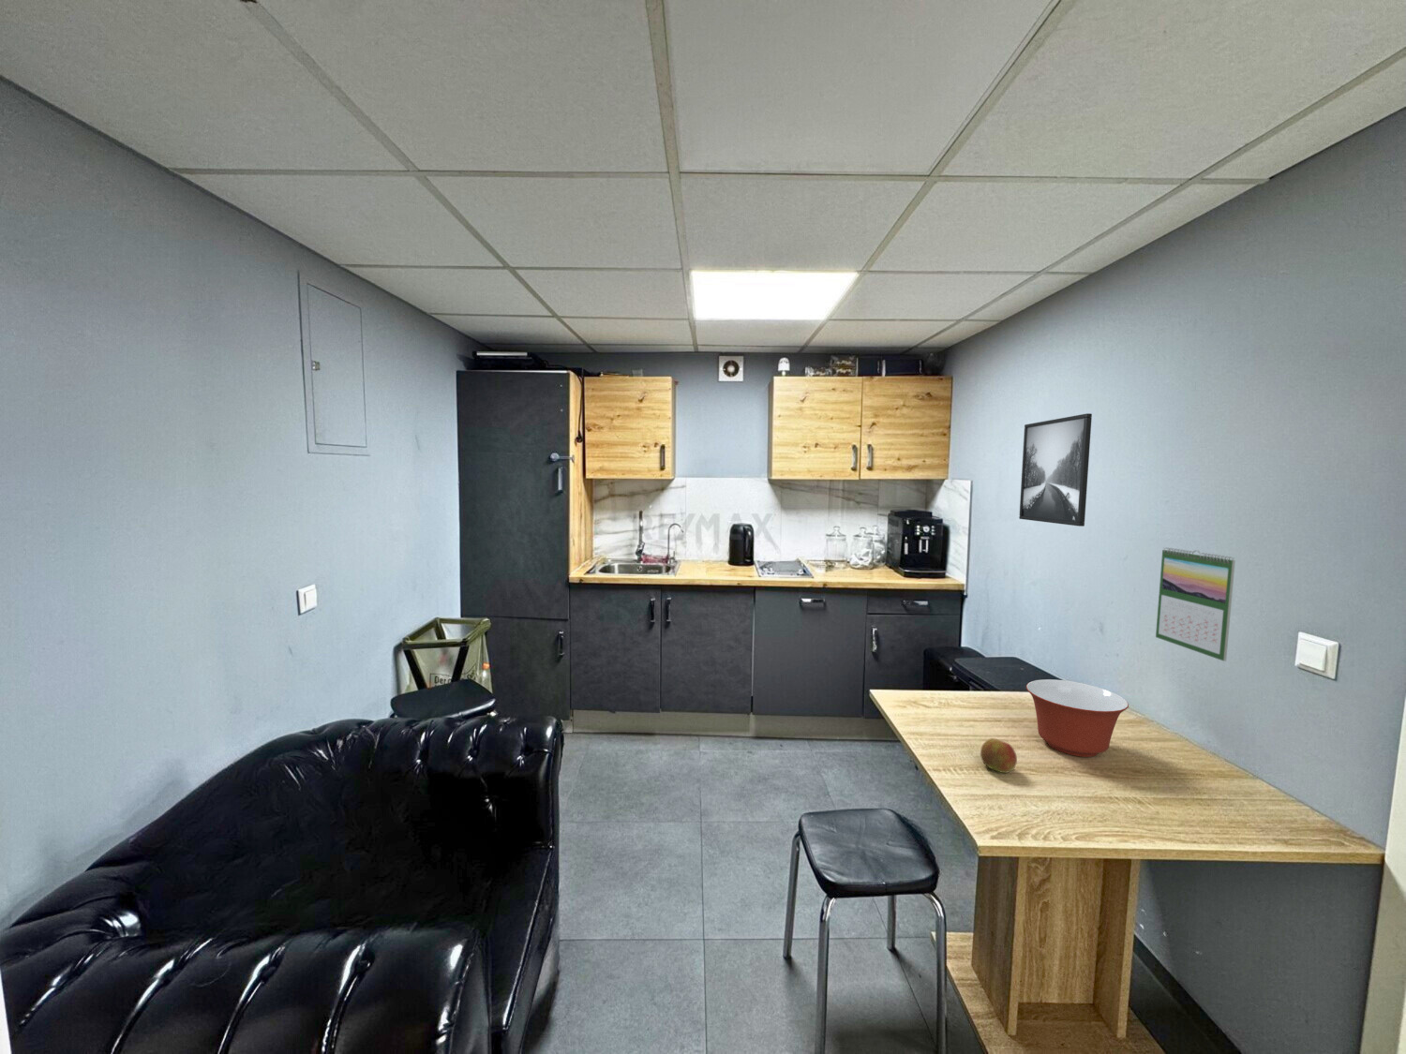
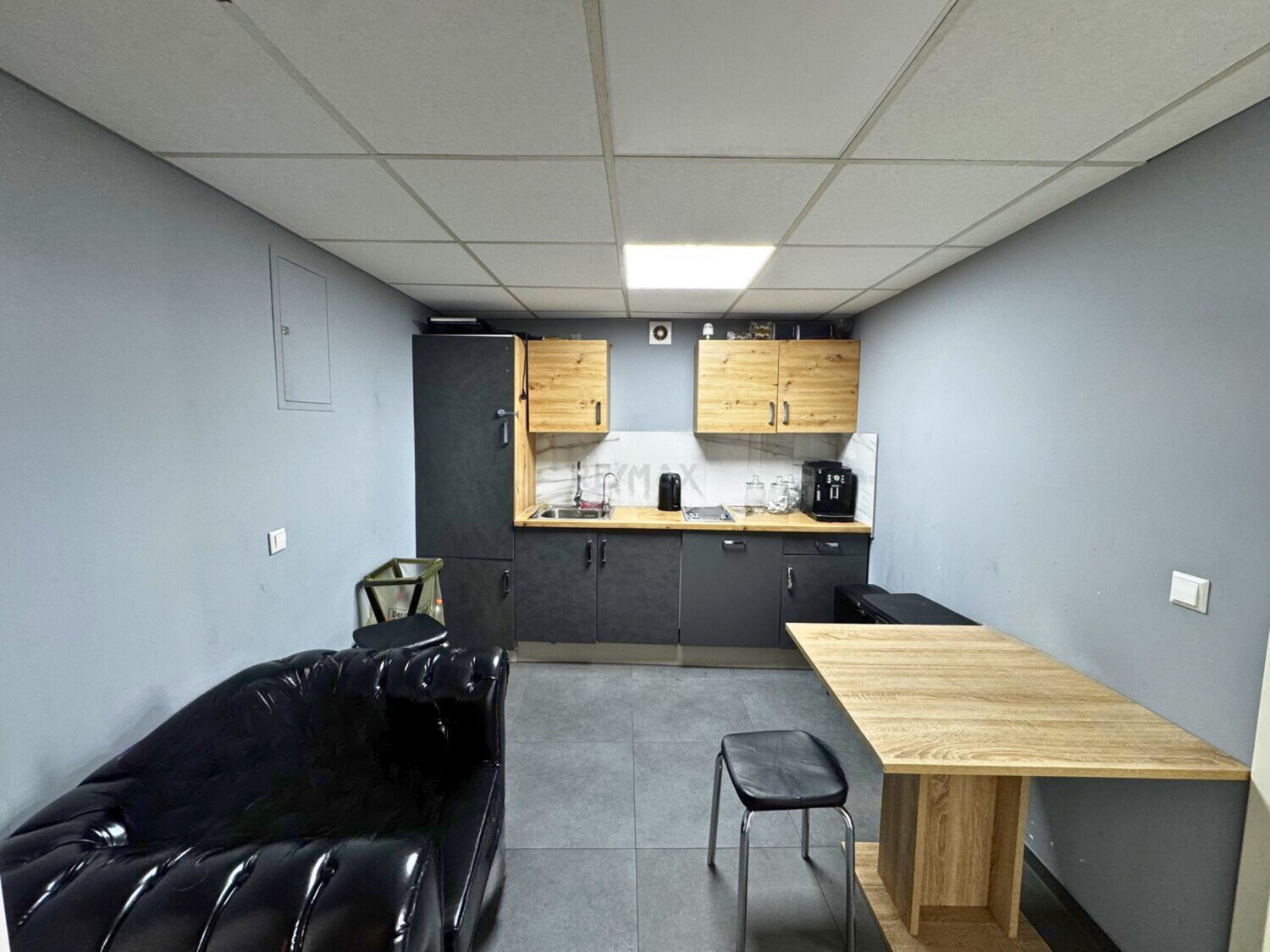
- mixing bowl [1025,679,1129,758]
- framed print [1017,412,1093,527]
- apple [980,737,1017,774]
- calendar [1155,546,1237,662]
